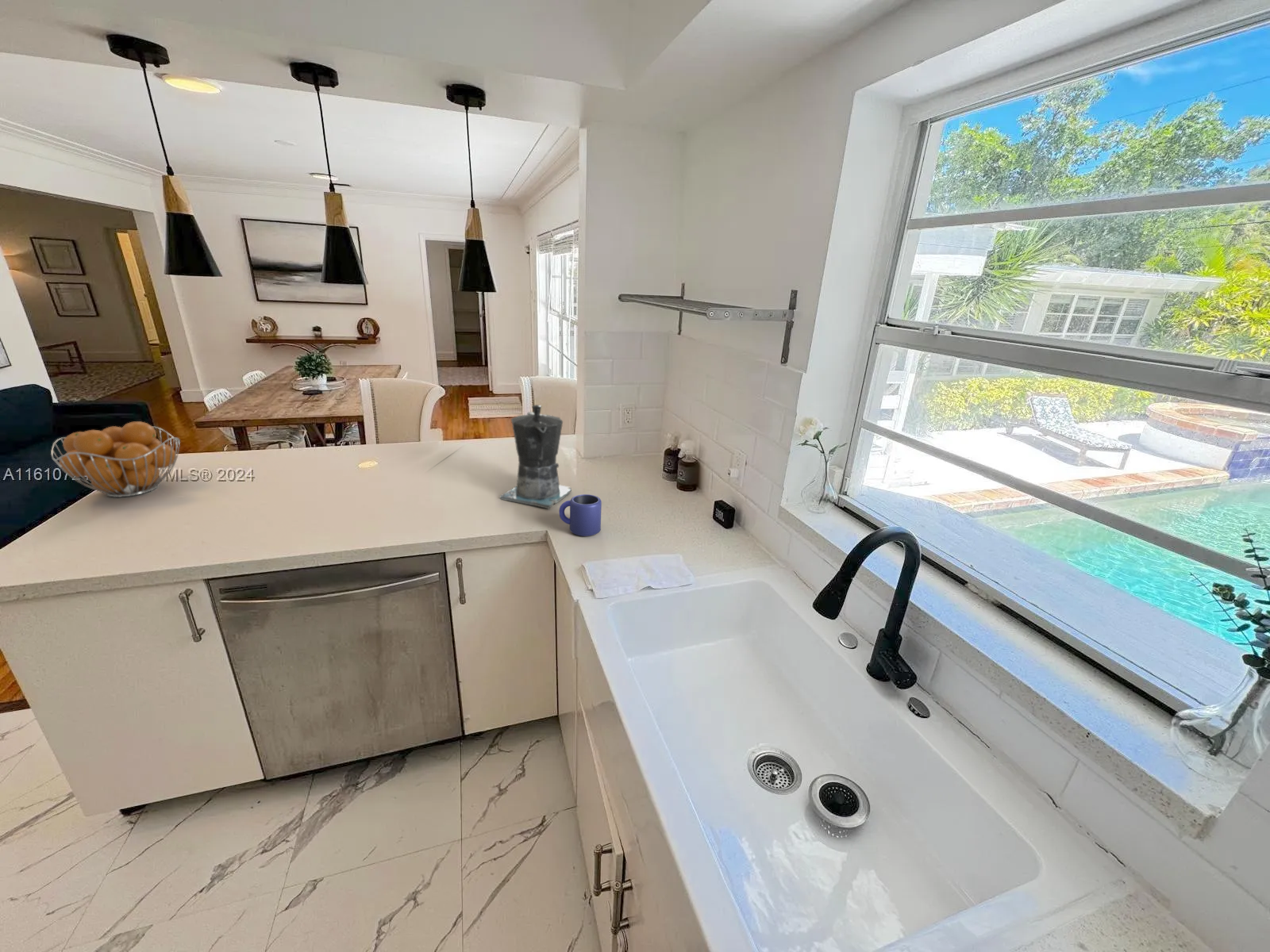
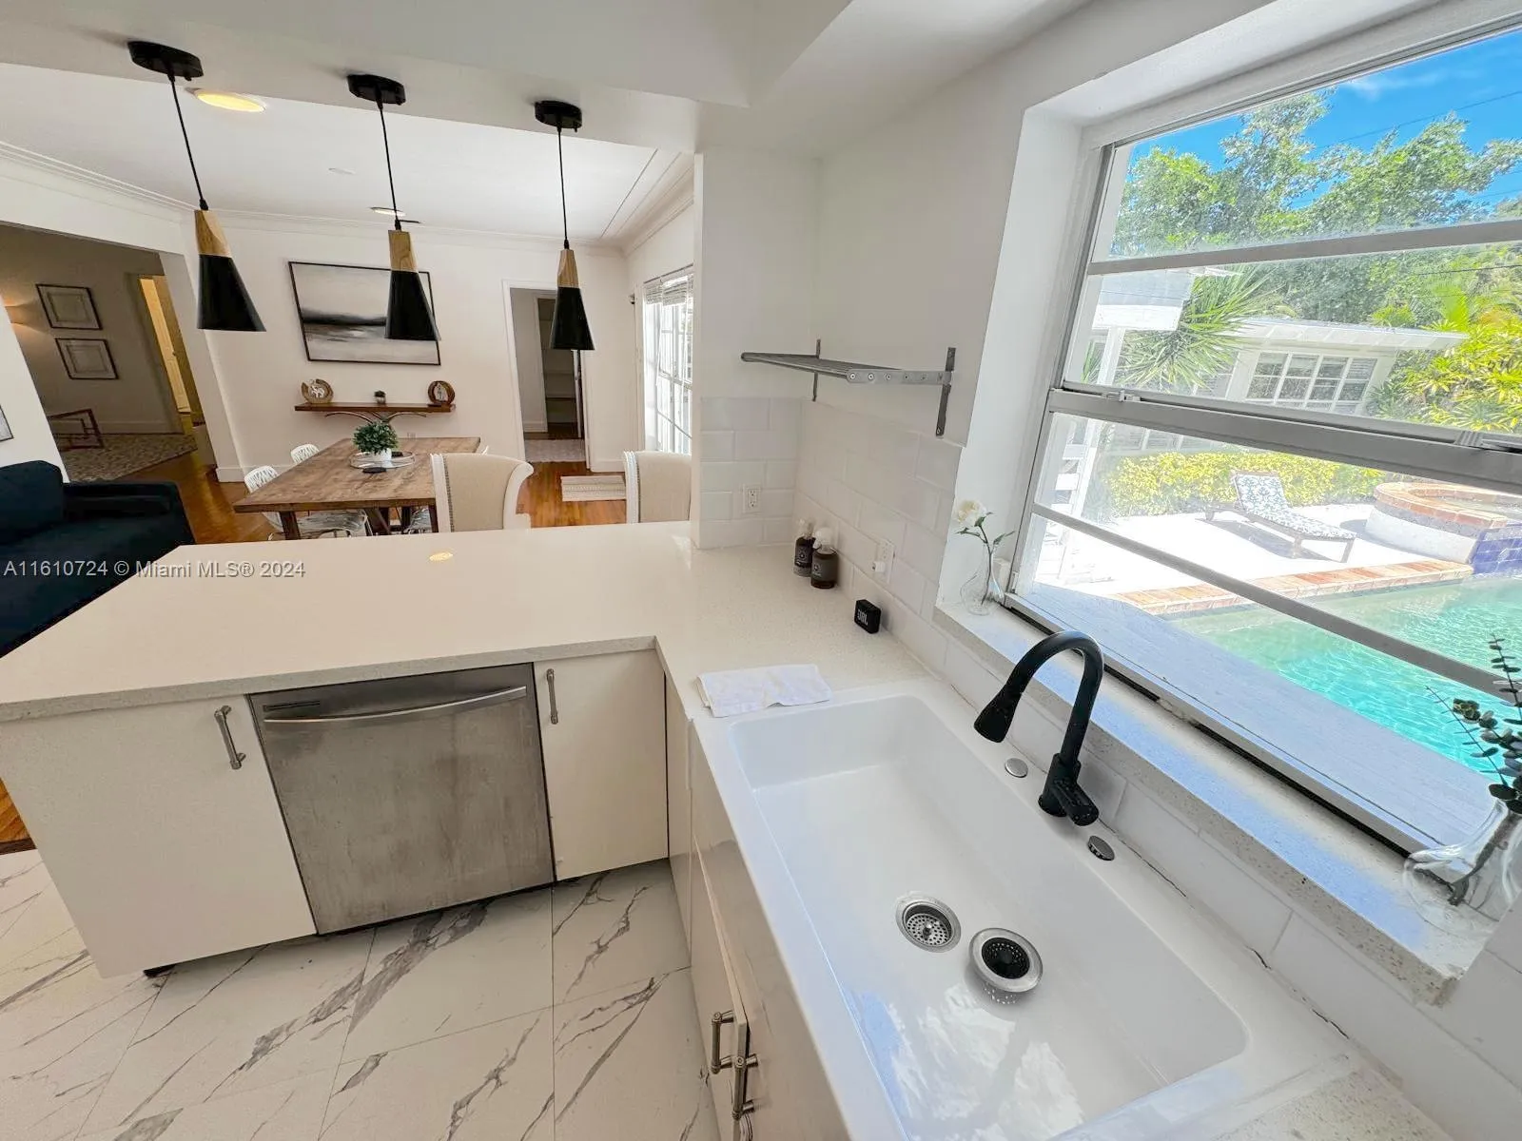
- coffee maker [499,404,572,509]
- fruit basket [50,420,181,498]
- mug [558,493,602,537]
